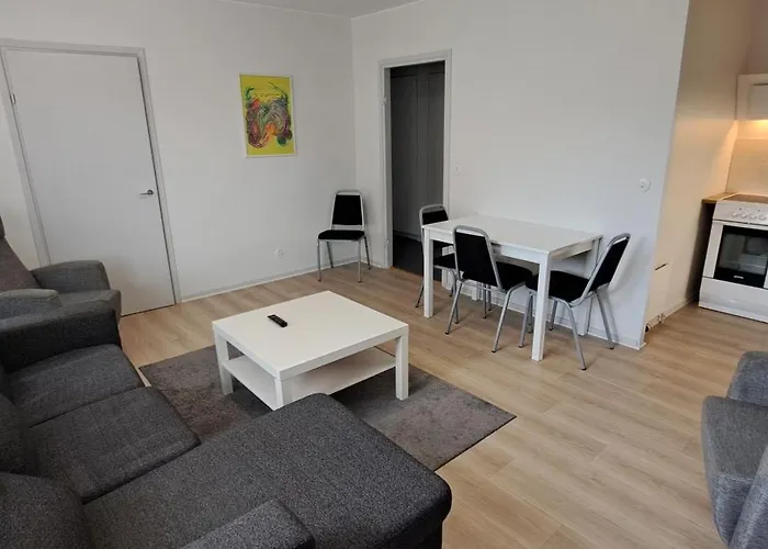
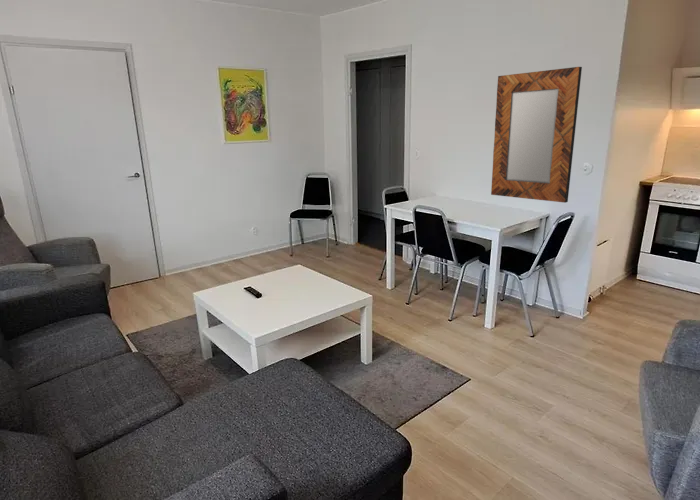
+ home mirror [490,66,583,204]
